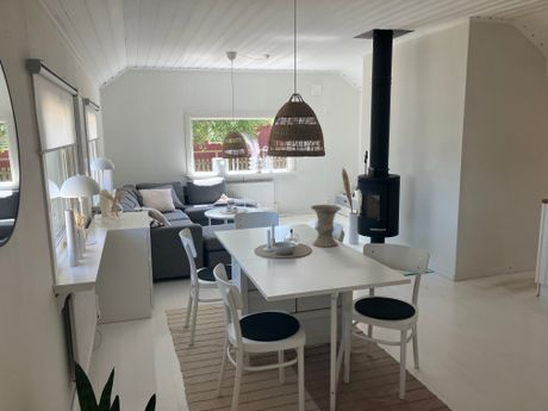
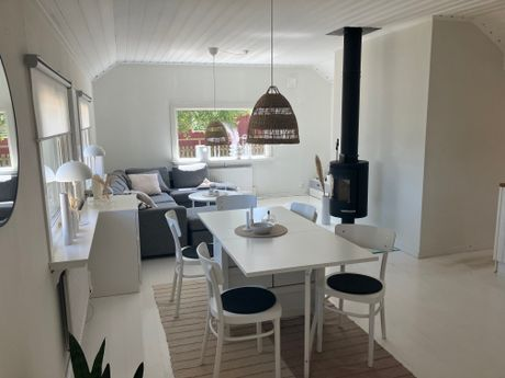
- vase [310,204,342,248]
